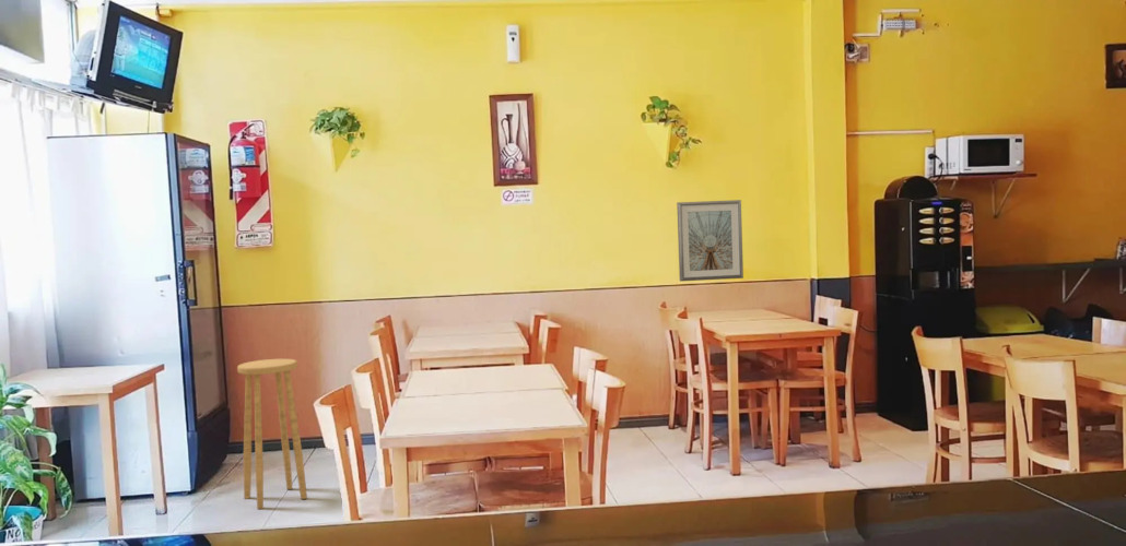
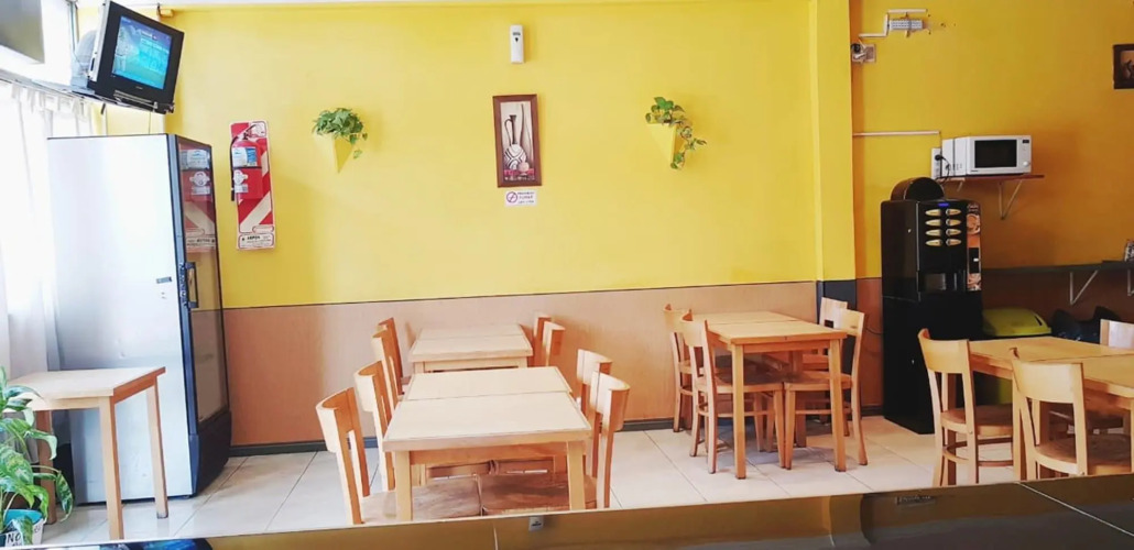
- stool [236,358,308,510]
- picture frame [676,199,744,282]
